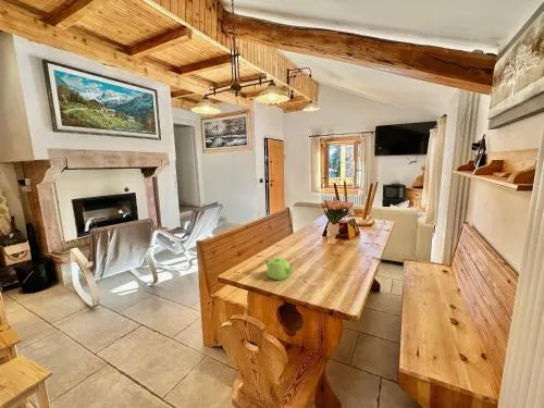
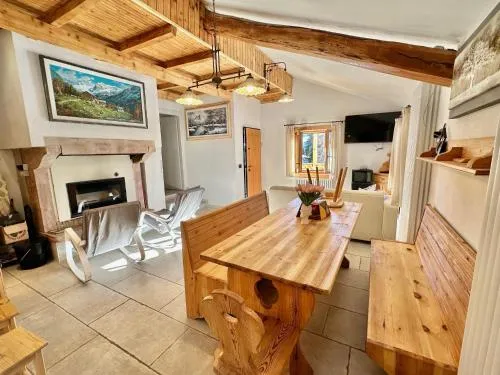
- teapot [264,257,297,281]
